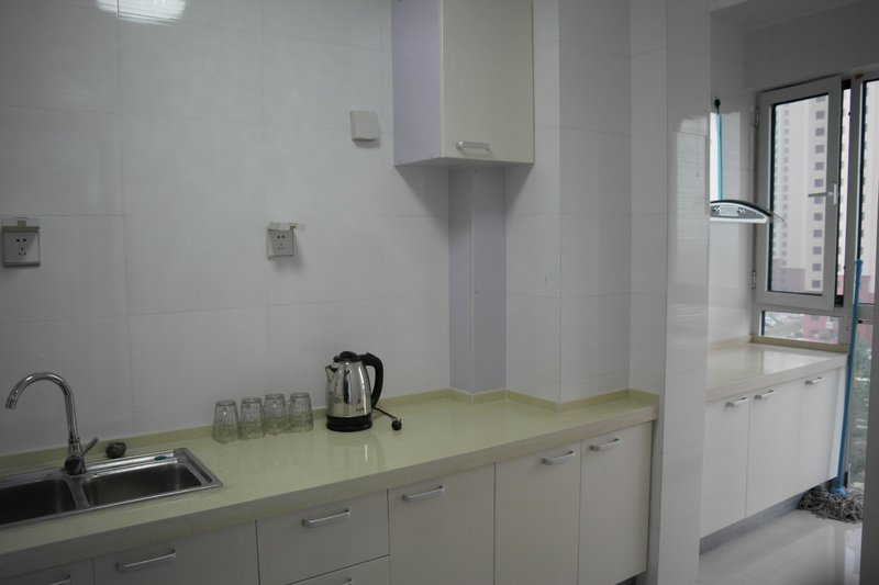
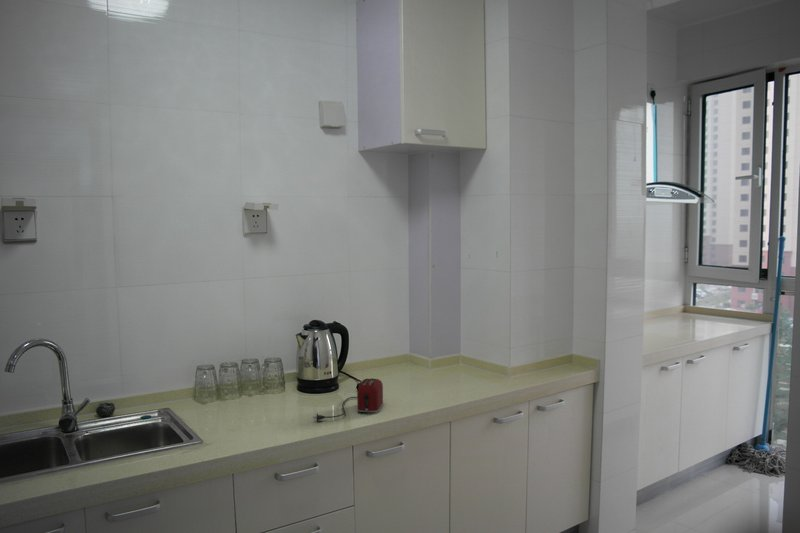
+ toaster [312,377,384,422]
